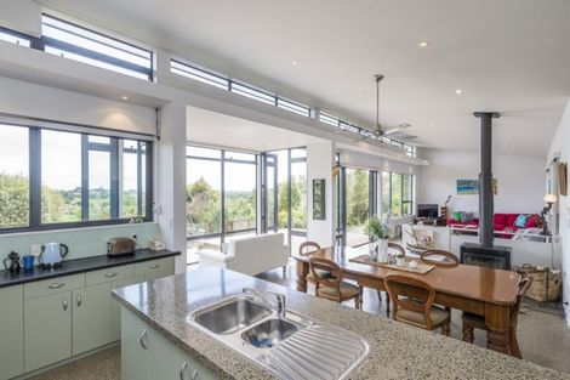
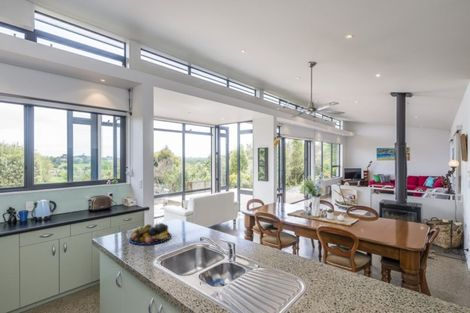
+ fruit bowl [128,222,172,246]
